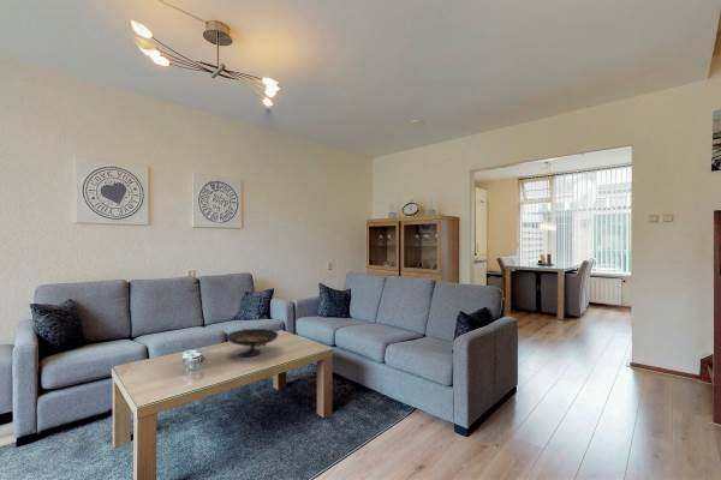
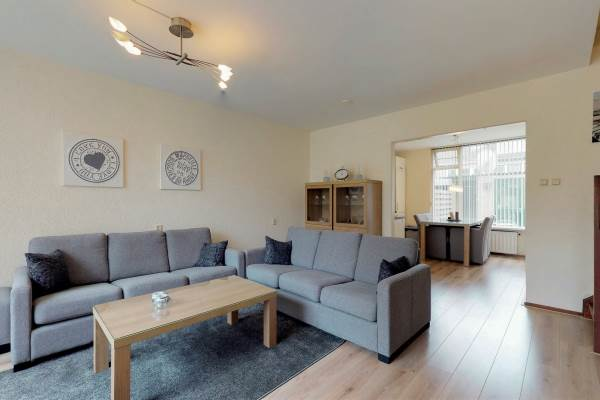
- decorative bowl [225,328,280,358]
